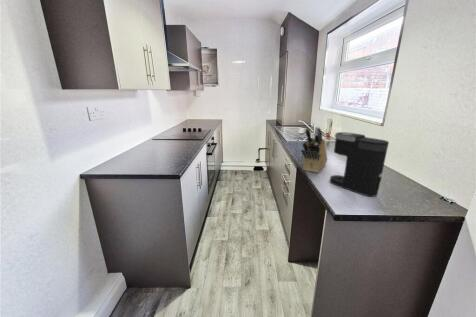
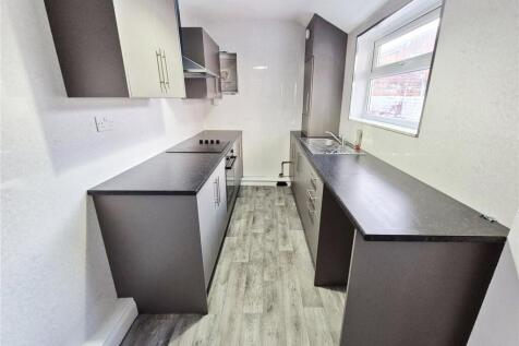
- coffee maker [329,131,390,197]
- knife block [300,126,328,174]
